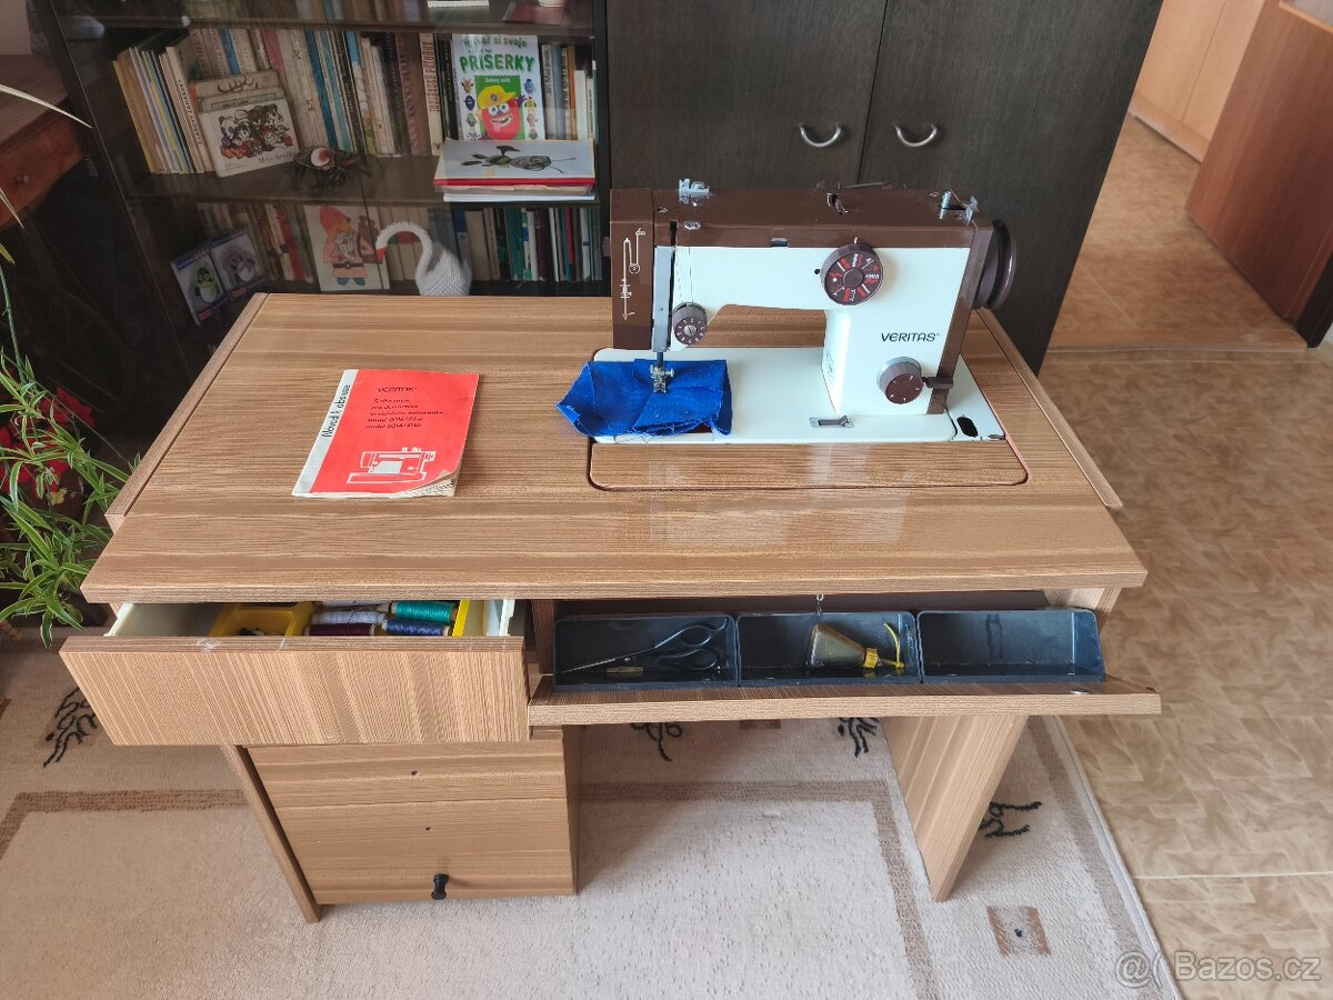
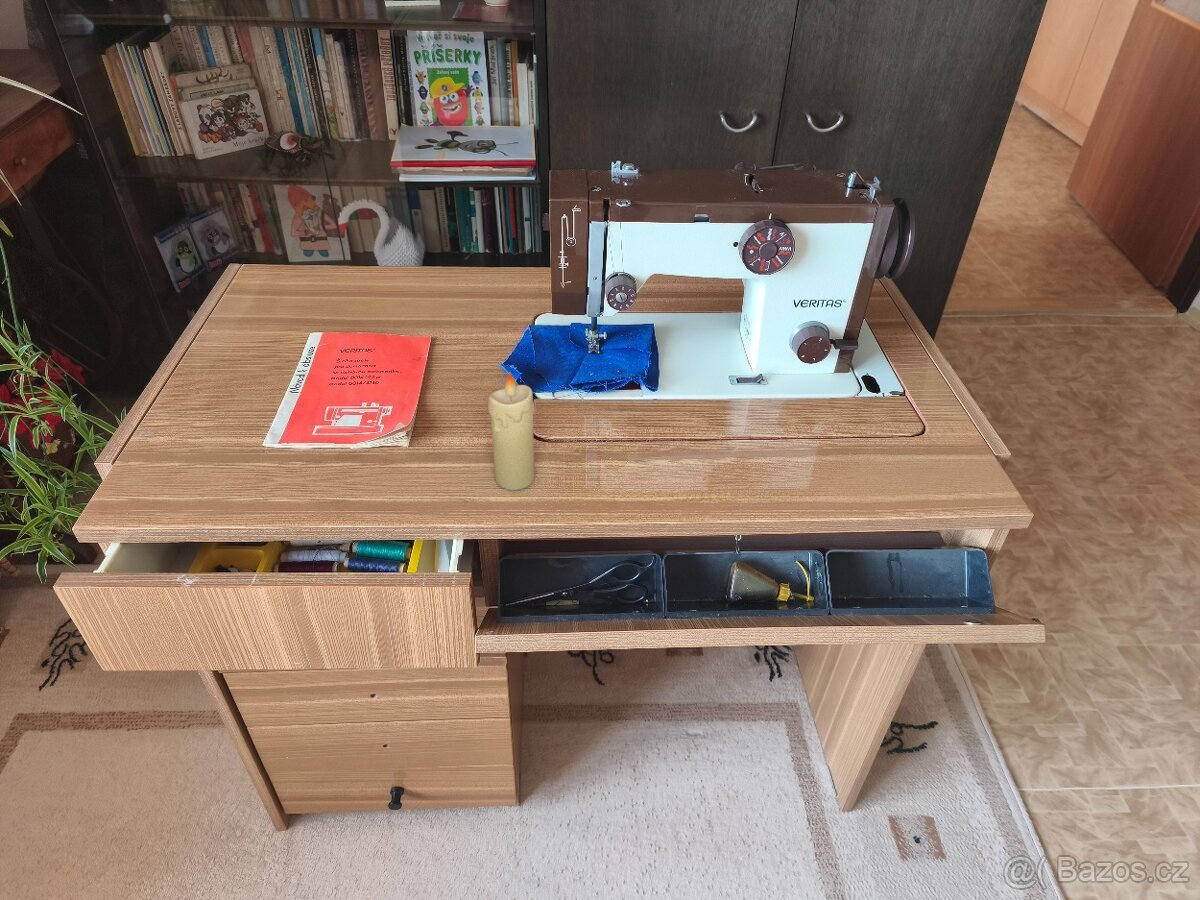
+ candle [487,371,536,491]
